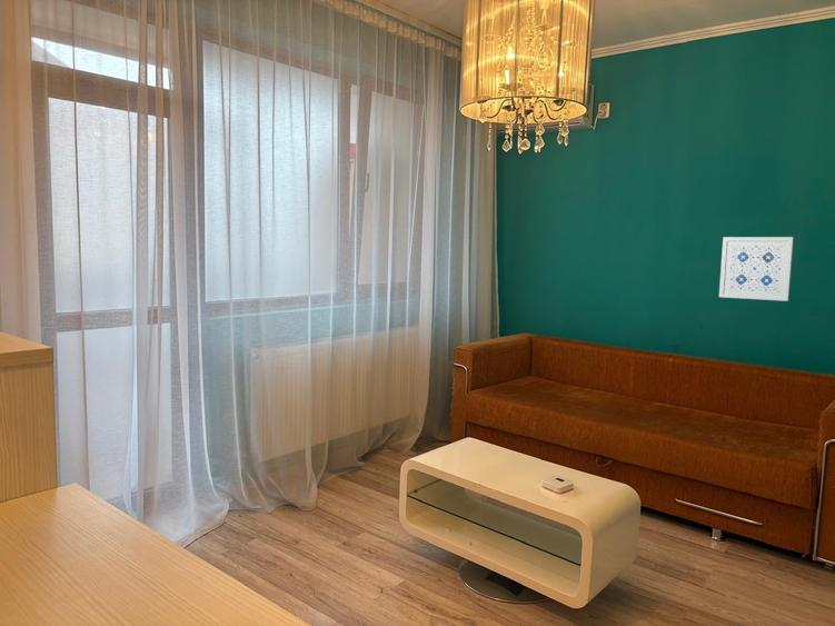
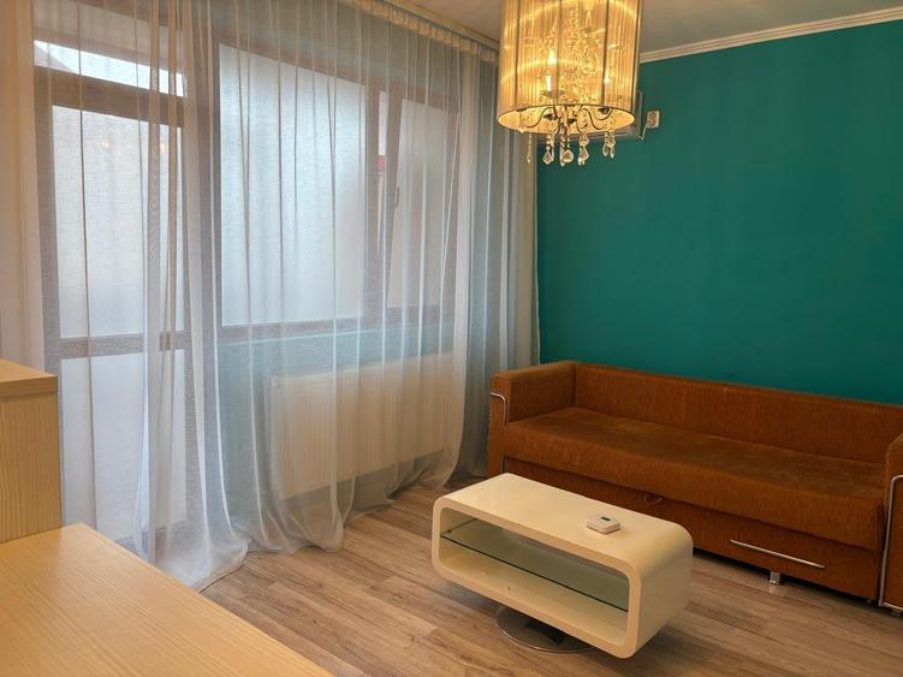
- wall art [718,236,795,302]
